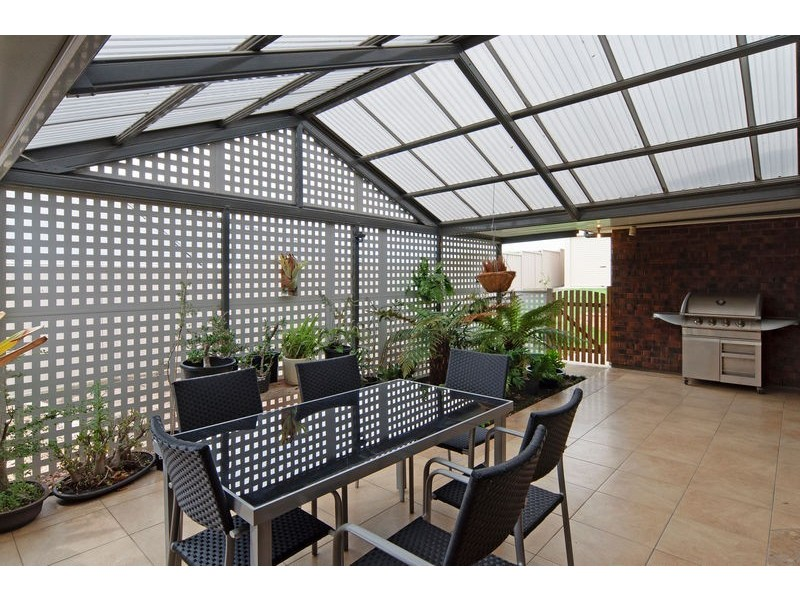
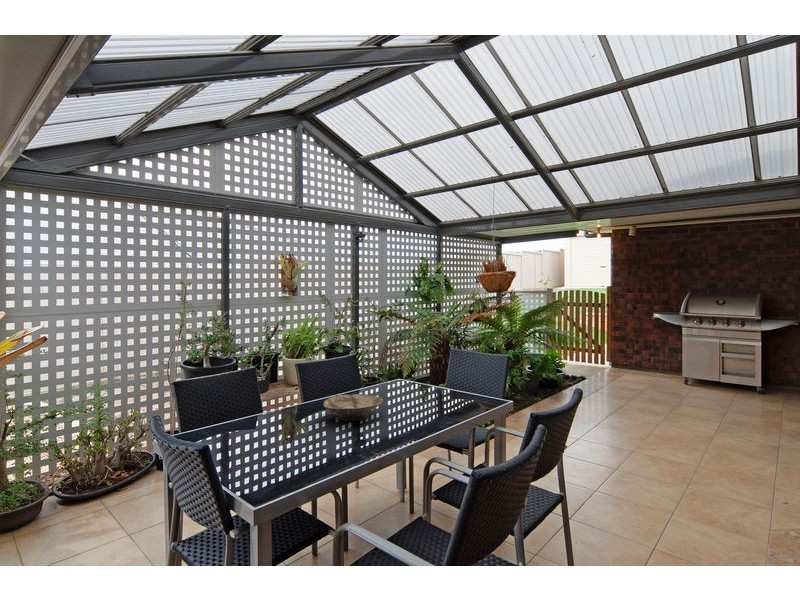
+ bowl [322,393,384,422]
